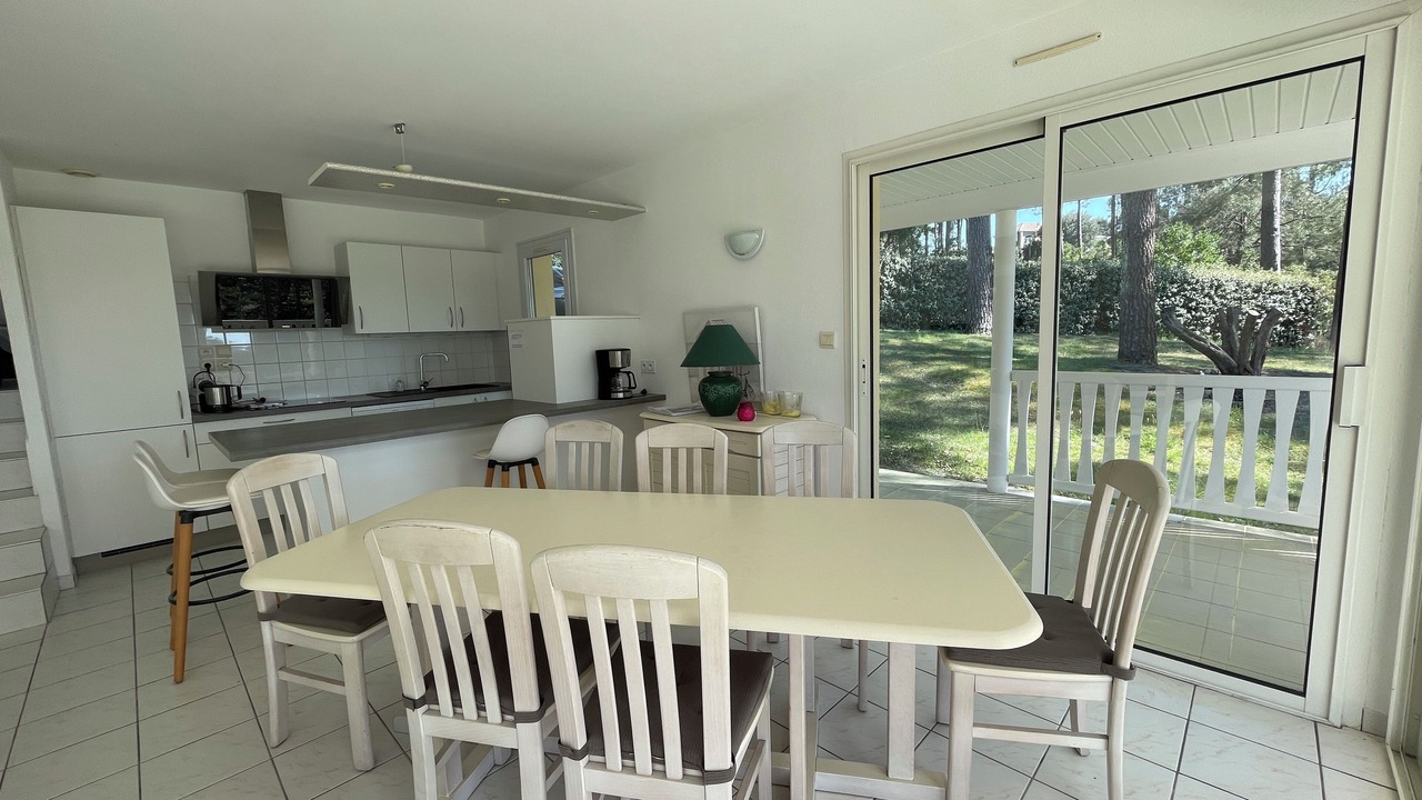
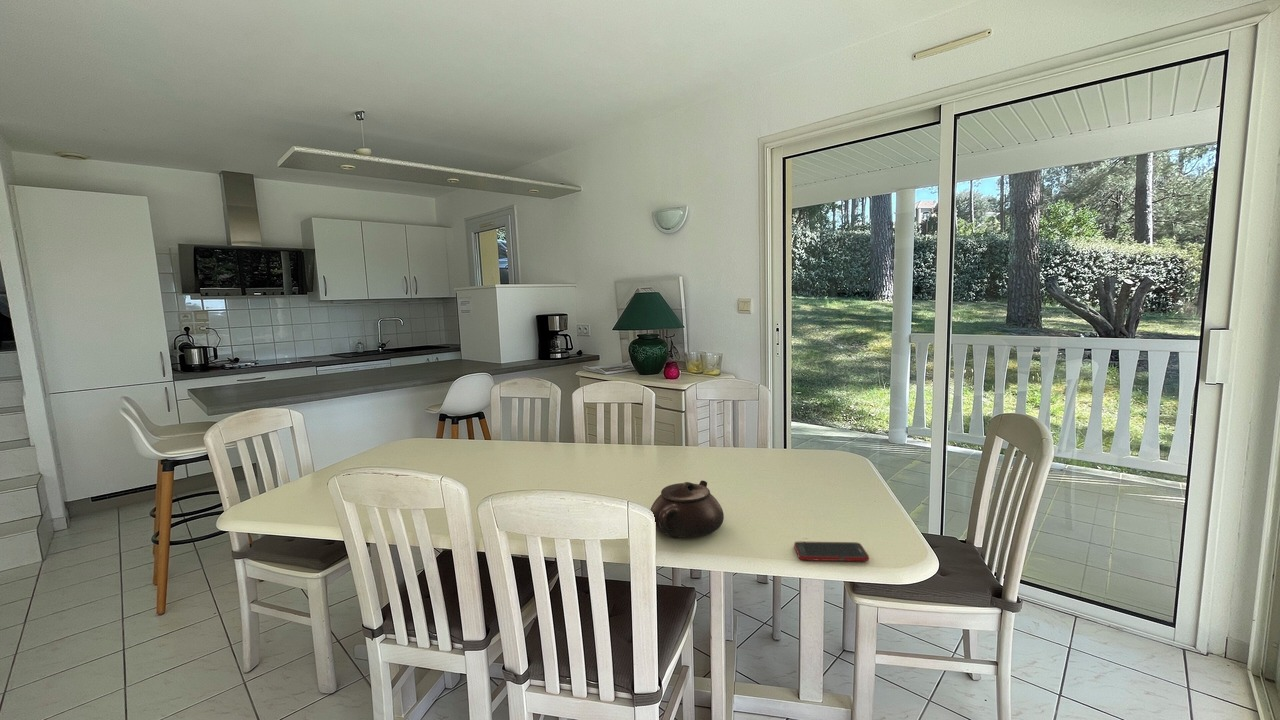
+ teapot [649,480,725,539]
+ cell phone [793,541,870,562]
